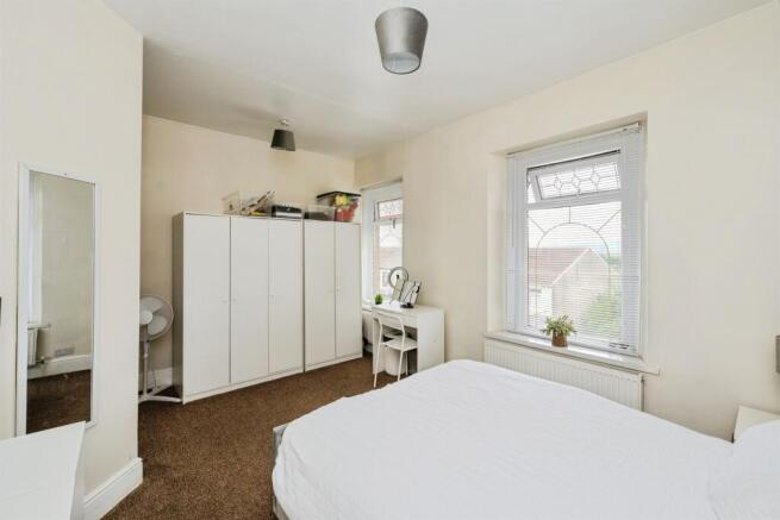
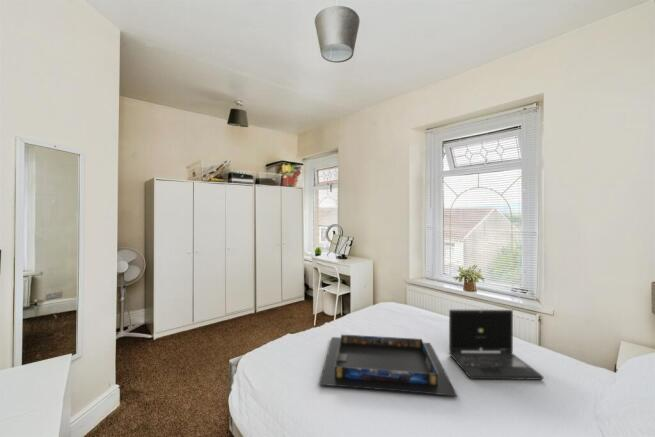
+ laptop [448,309,544,381]
+ tray [318,333,458,397]
